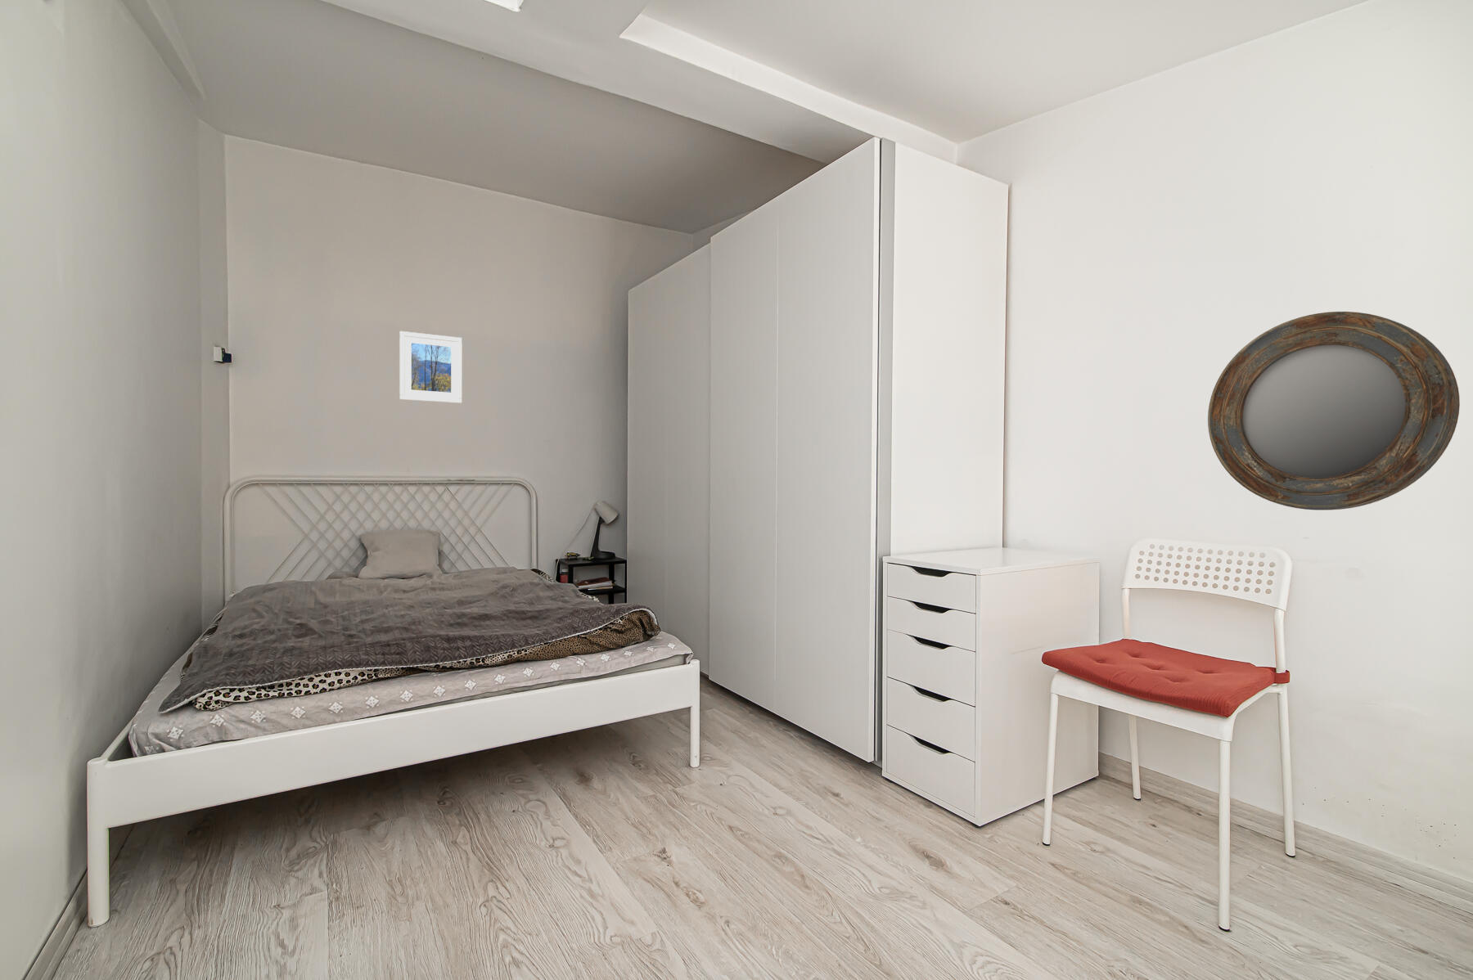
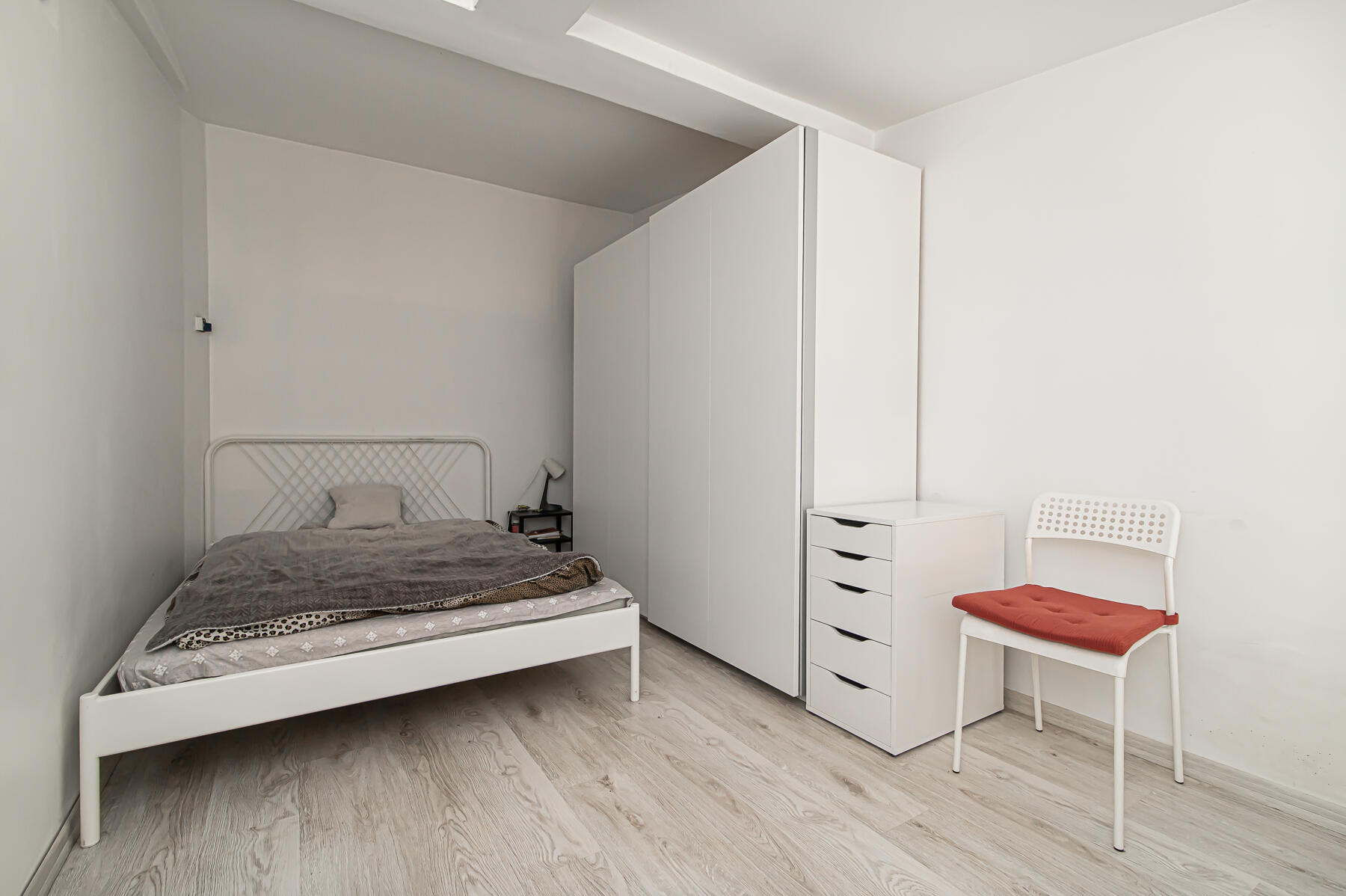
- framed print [398,330,462,404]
- home mirror [1207,311,1461,511]
